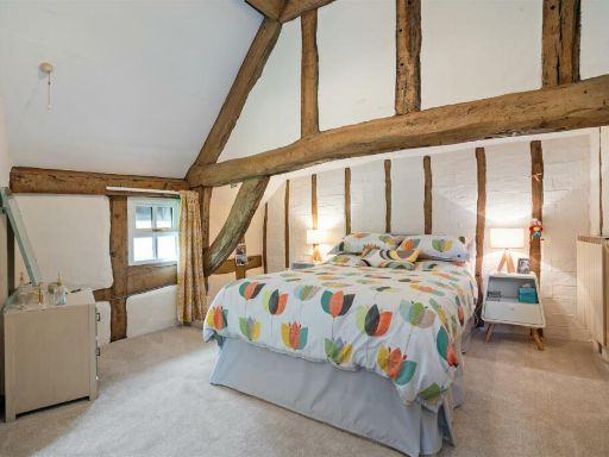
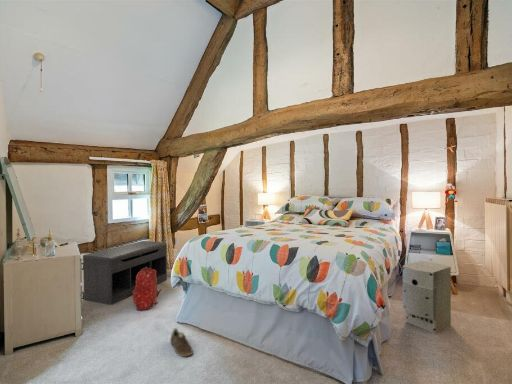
+ bench [82,240,168,306]
+ backpack [132,267,163,311]
+ sneaker [170,327,194,358]
+ air purifier [402,260,452,335]
